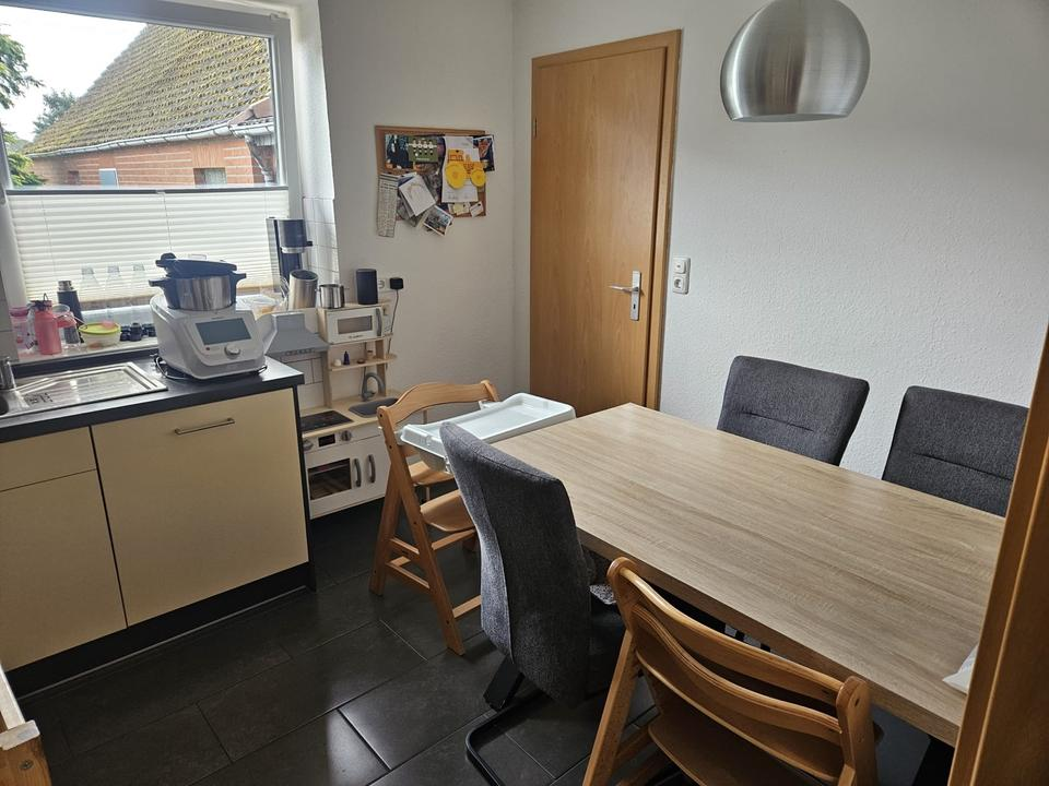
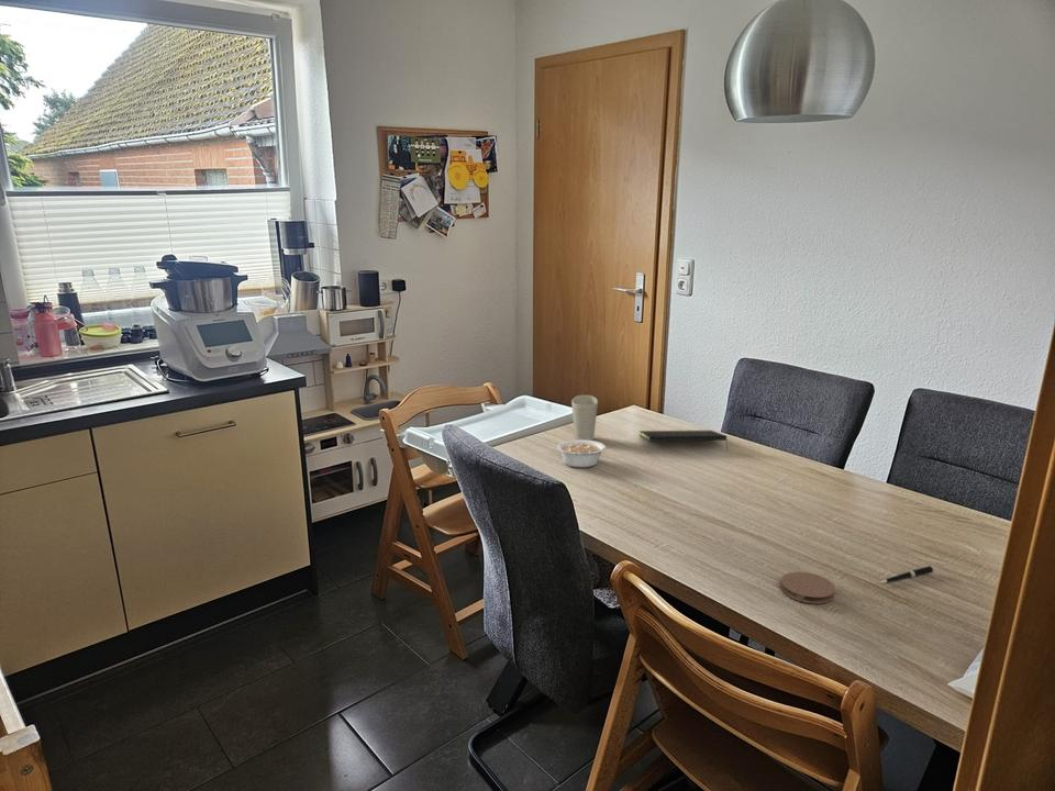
+ coaster [779,571,836,604]
+ pen [877,565,935,584]
+ cup [570,394,599,441]
+ notepad [638,430,729,450]
+ legume [556,439,615,468]
